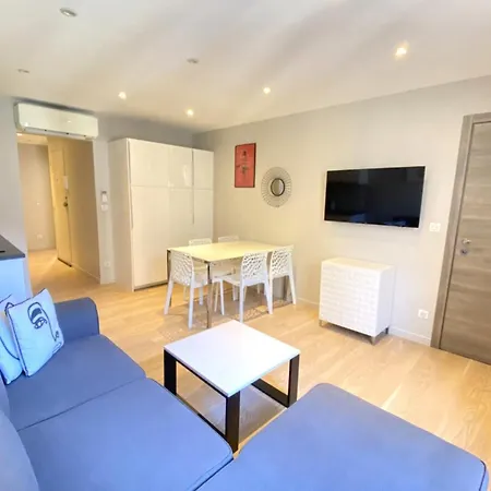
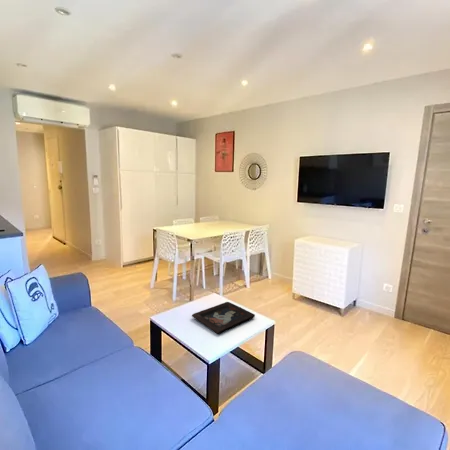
+ decorative tray [191,301,256,335]
